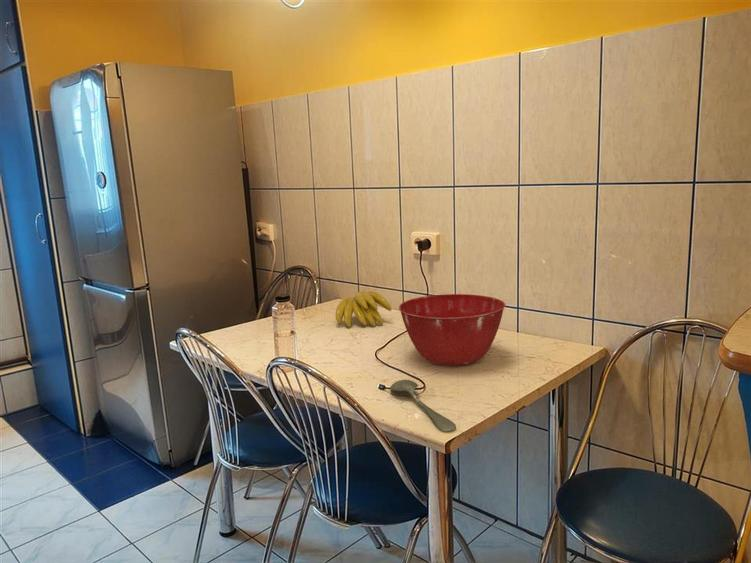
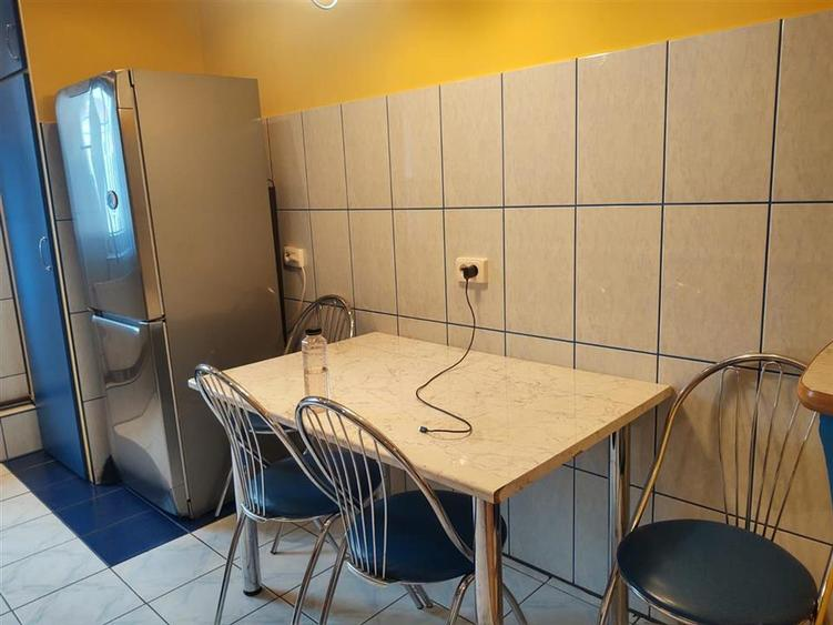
- mixing bowl [398,293,507,368]
- spoon [389,379,457,433]
- banana [335,290,392,329]
